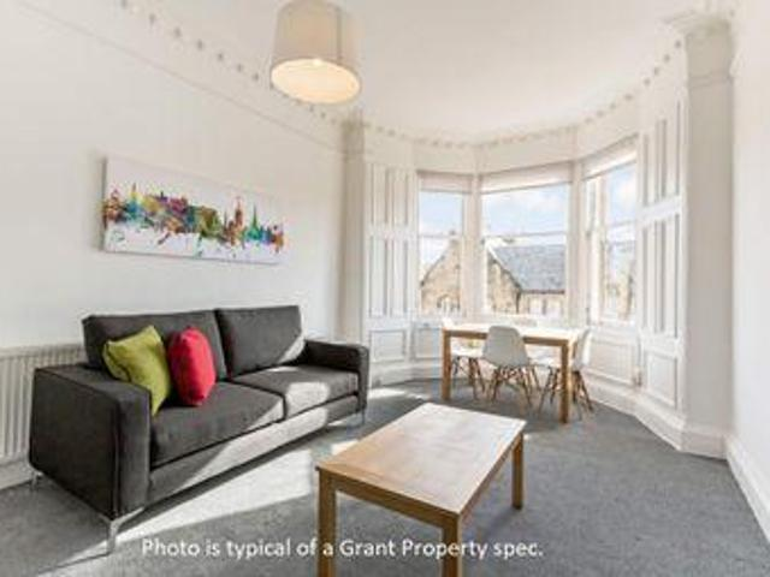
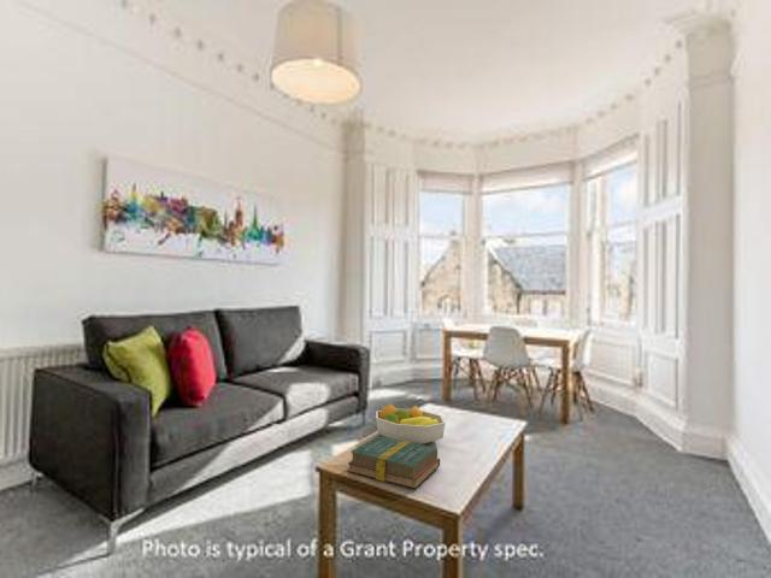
+ hardback book [347,435,441,490]
+ fruit bowl [375,403,447,446]
